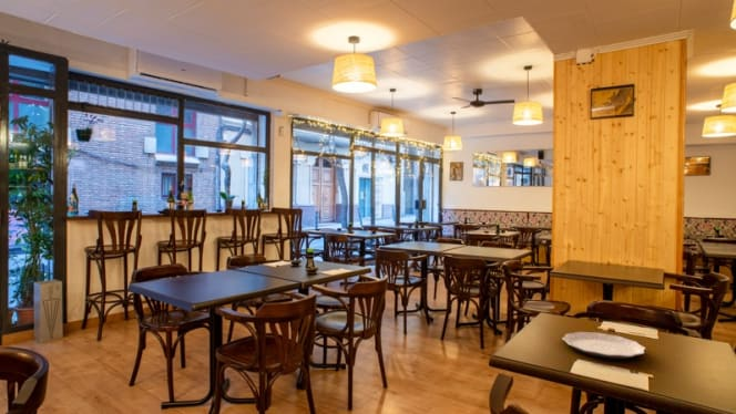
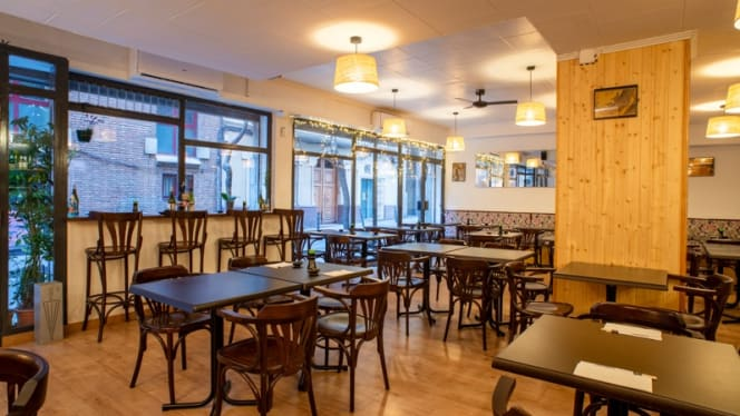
- plate [561,331,646,360]
